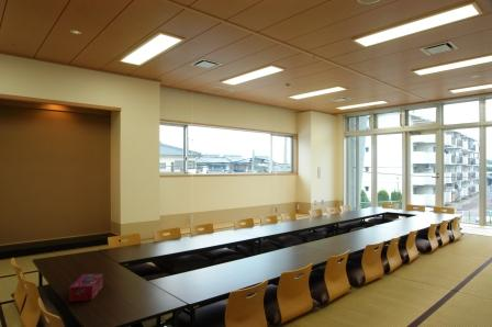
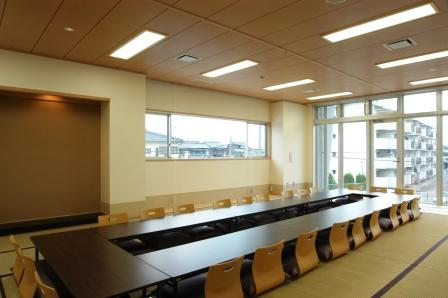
- tissue box [68,272,104,303]
